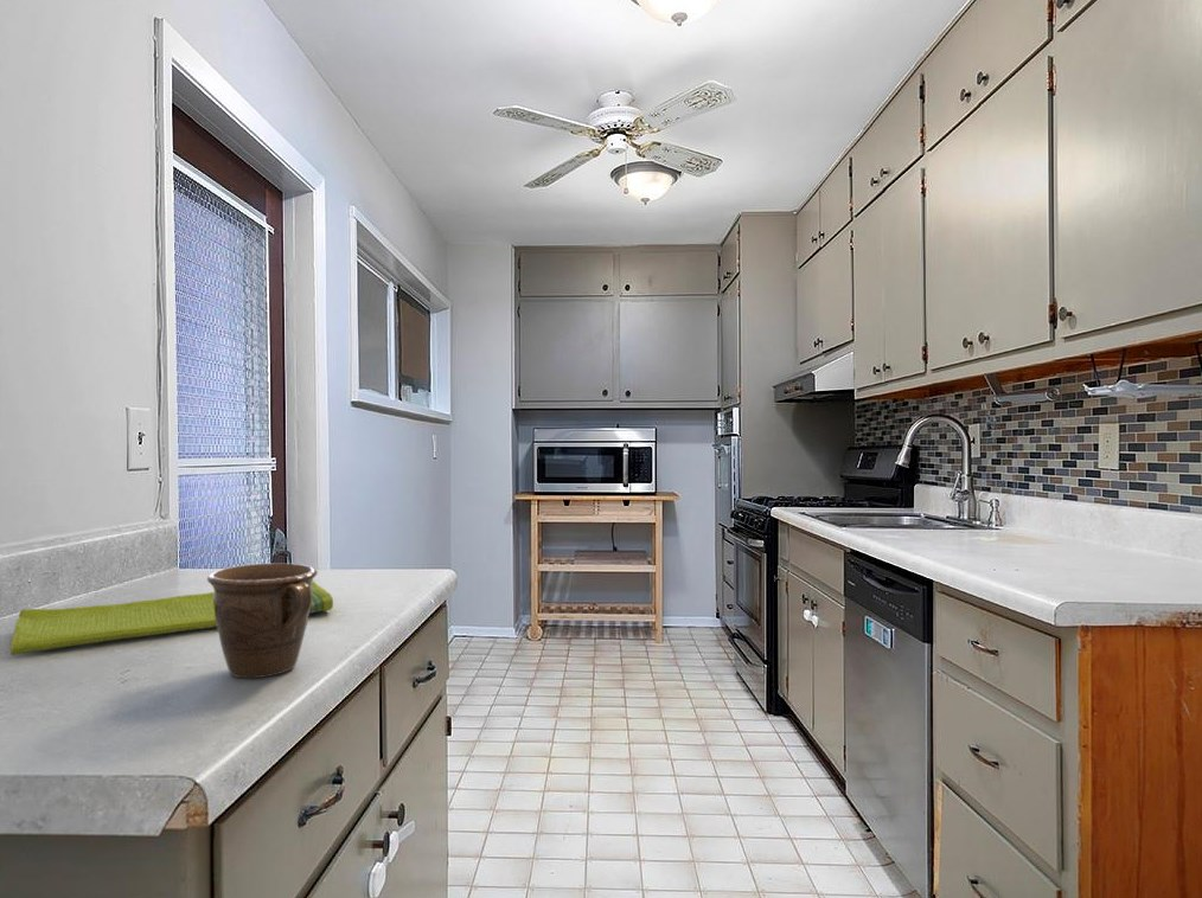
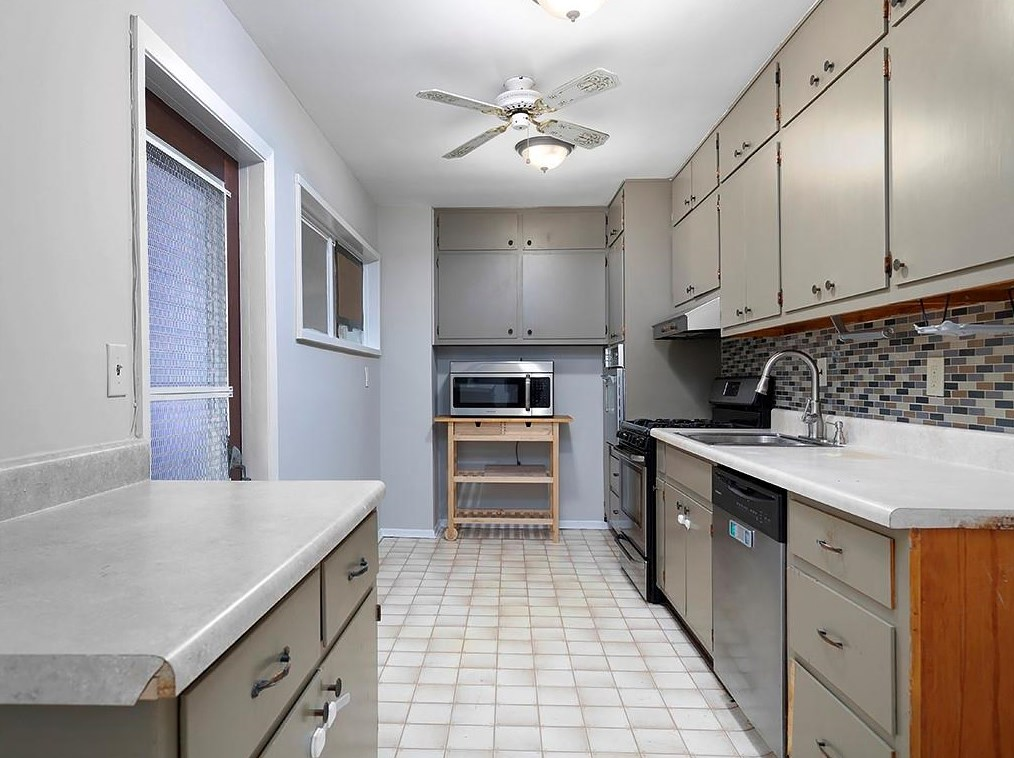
- dish towel [9,579,334,656]
- mug [206,563,319,679]
